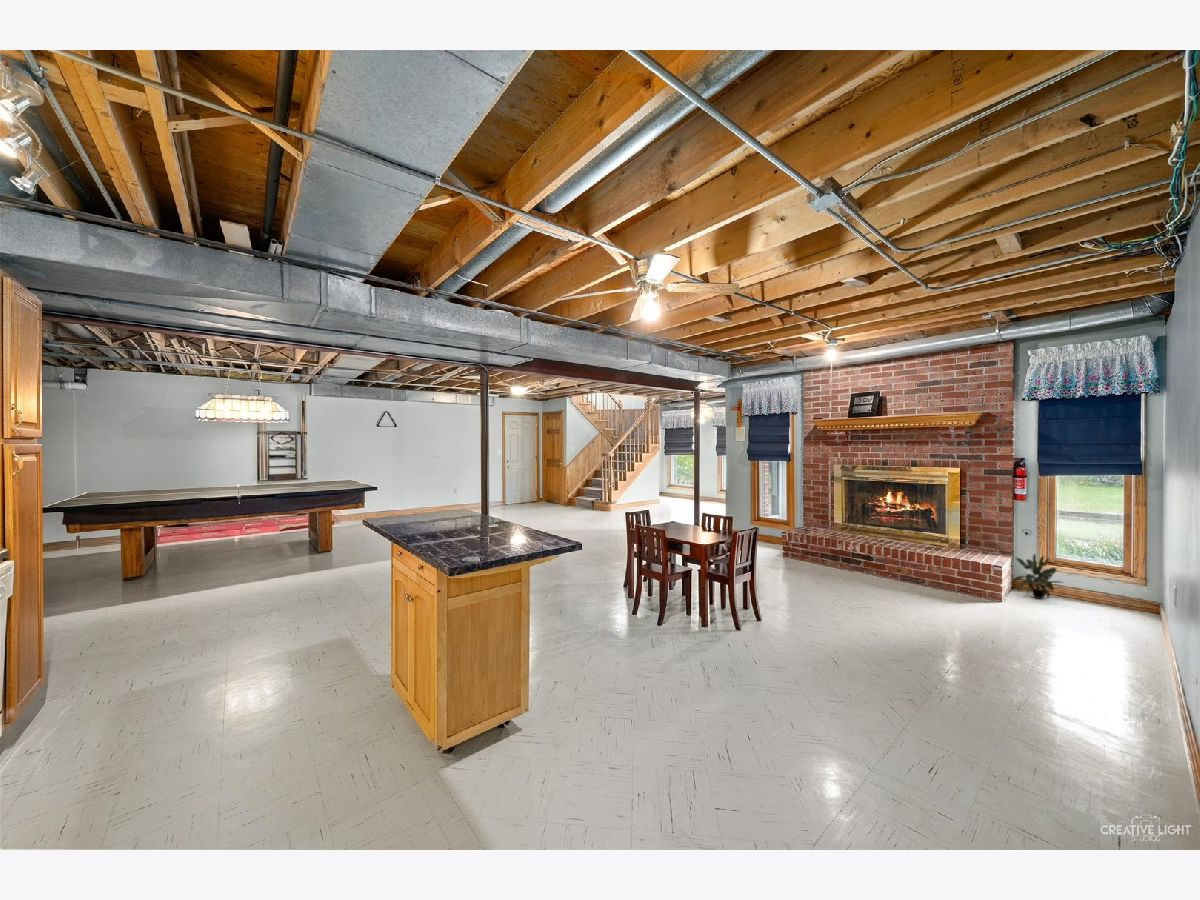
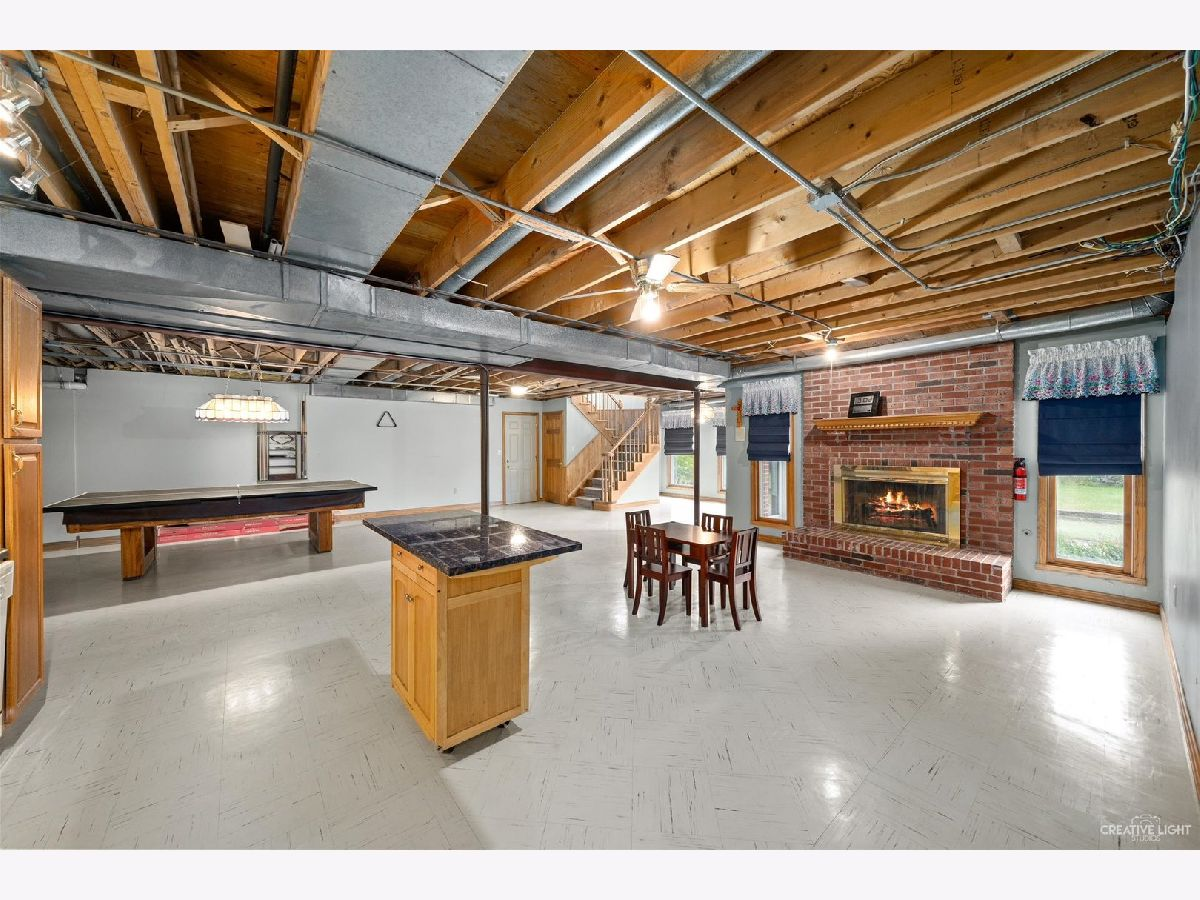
- potted plant [1014,553,1064,600]
